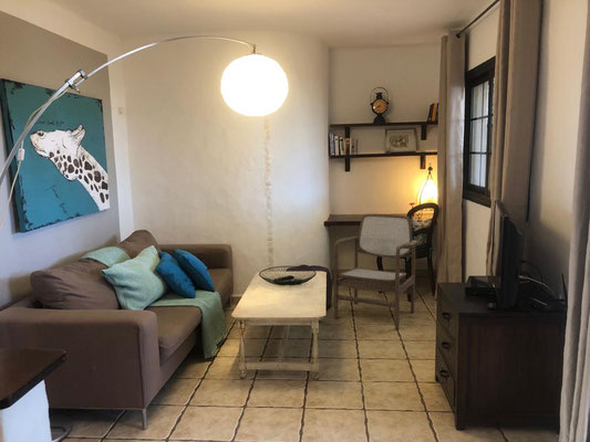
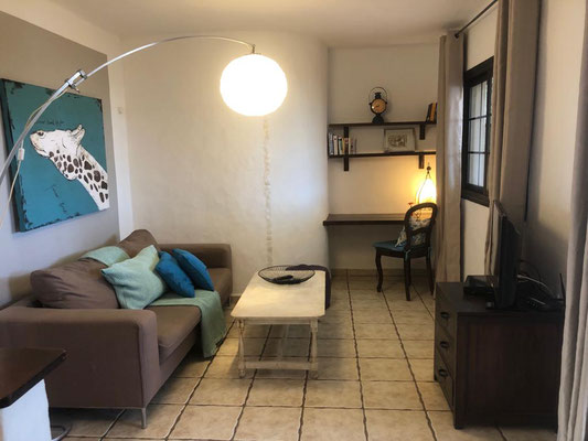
- armchair [333,213,418,330]
